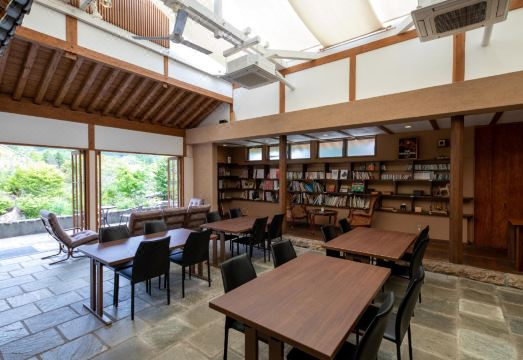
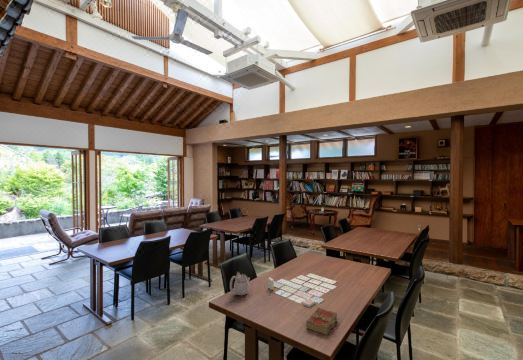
+ book [305,306,338,336]
+ teapot [229,271,251,297]
+ board game [267,273,338,308]
